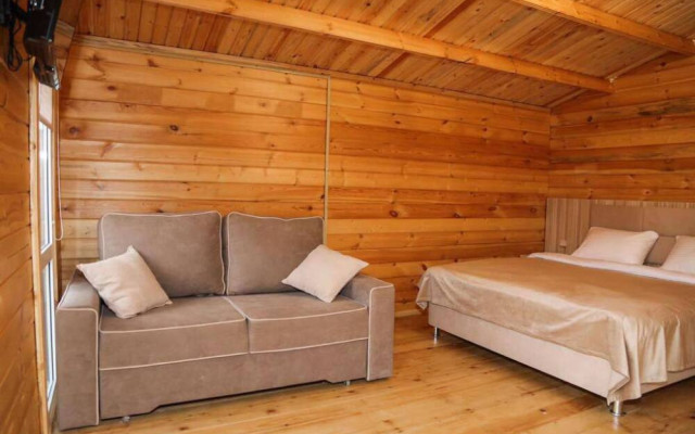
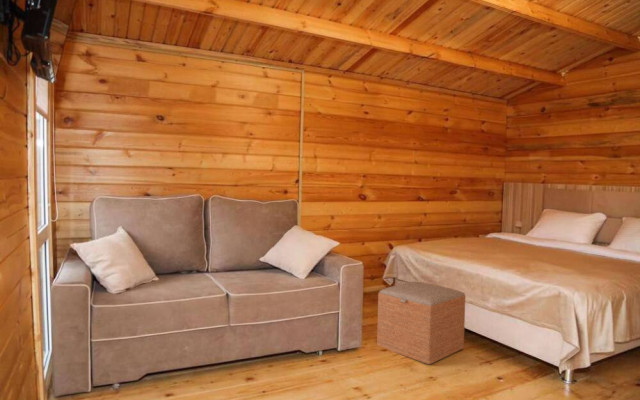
+ ottoman [376,281,466,365]
